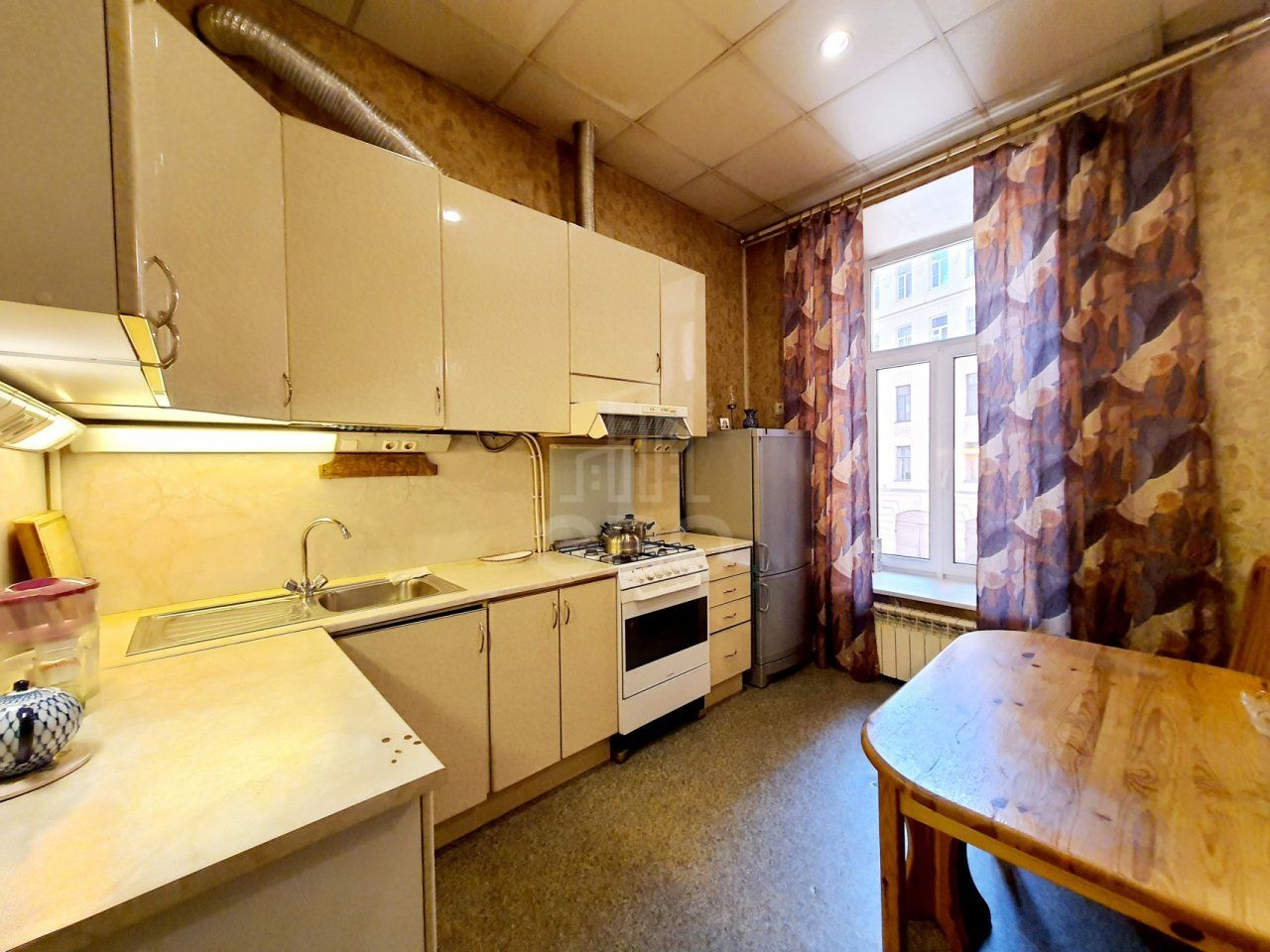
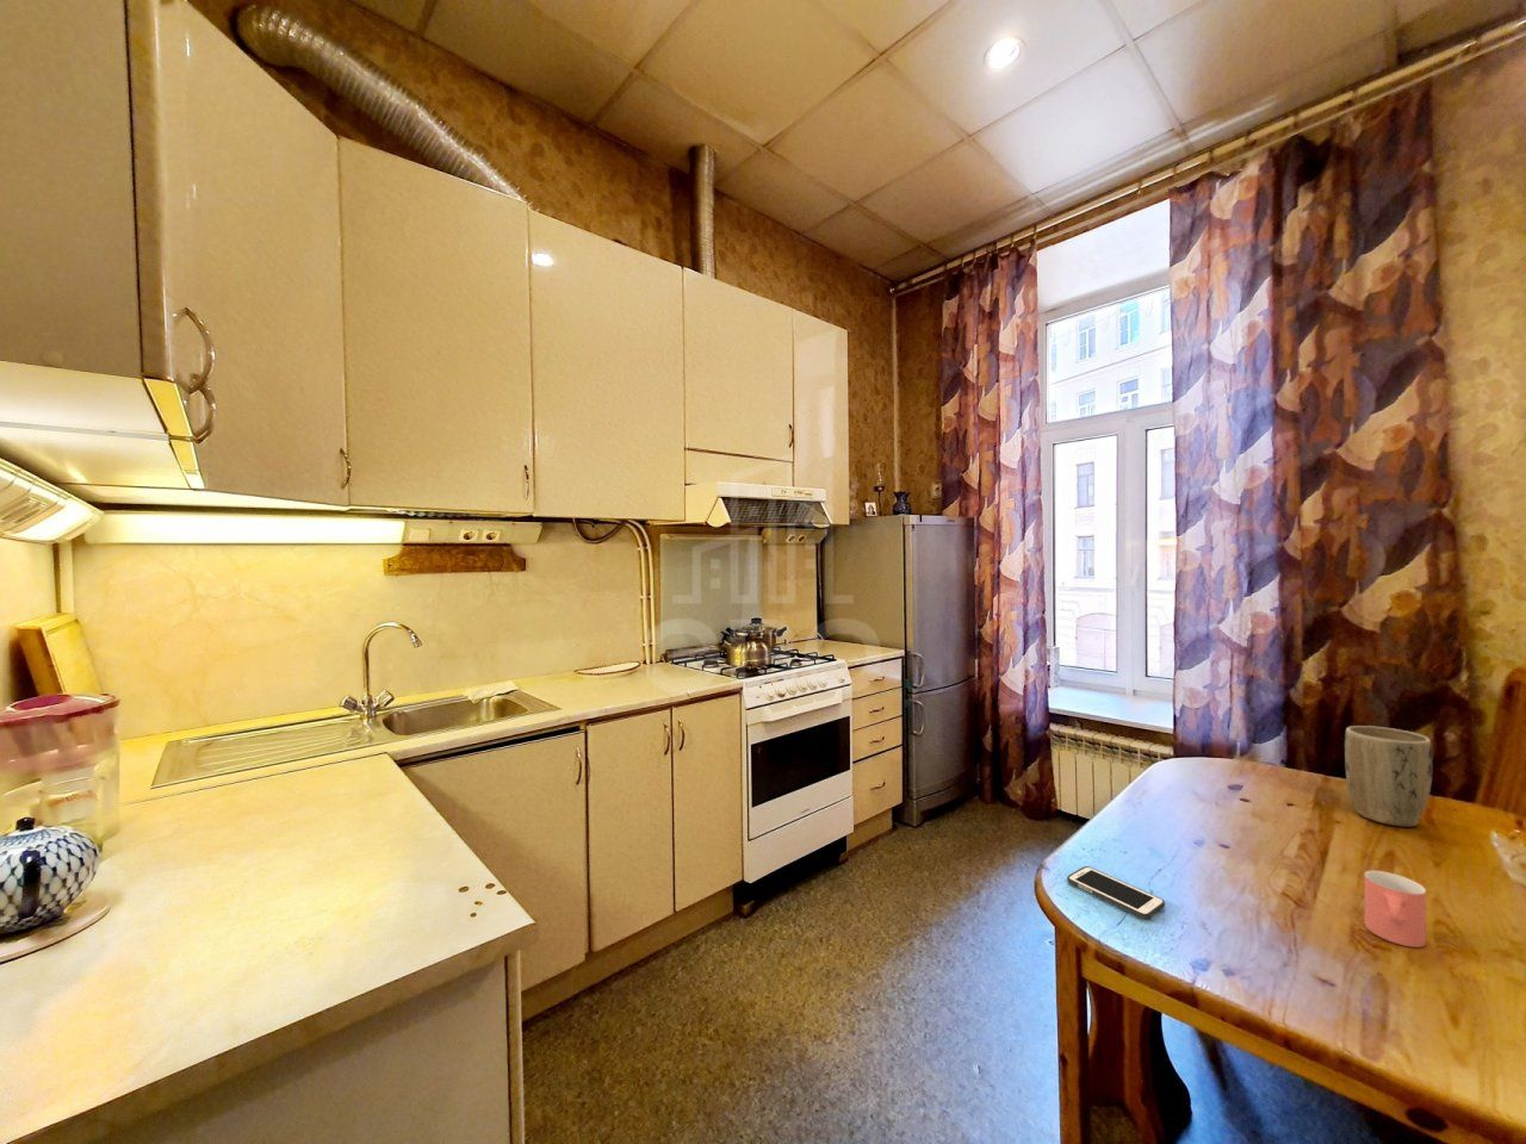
+ cell phone [1066,865,1166,920]
+ cup [1364,870,1427,948]
+ plant pot [1343,725,1435,828]
